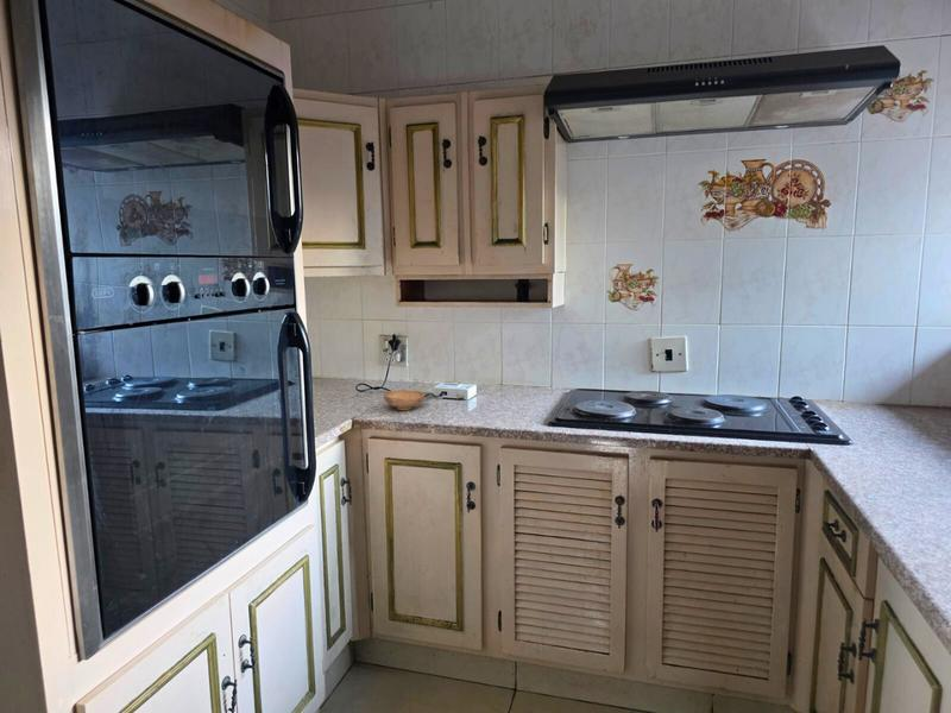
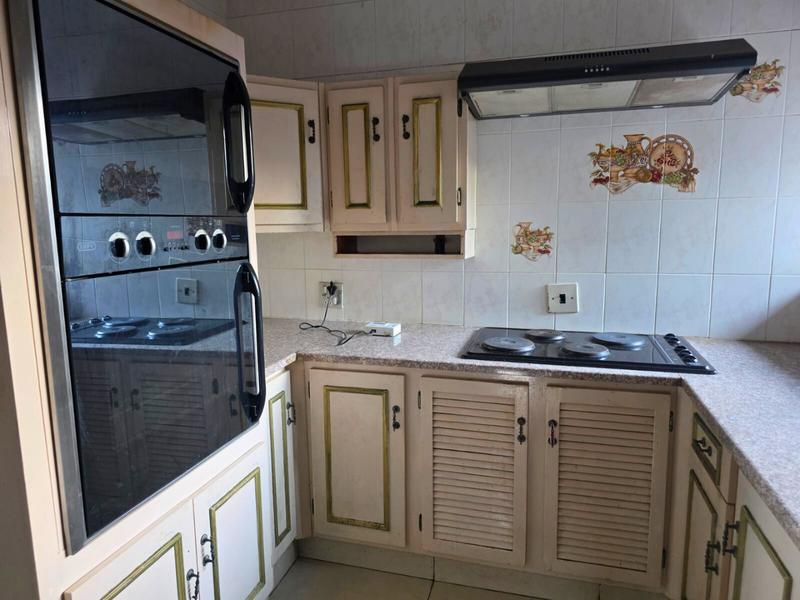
- bowl [383,389,426,411]
